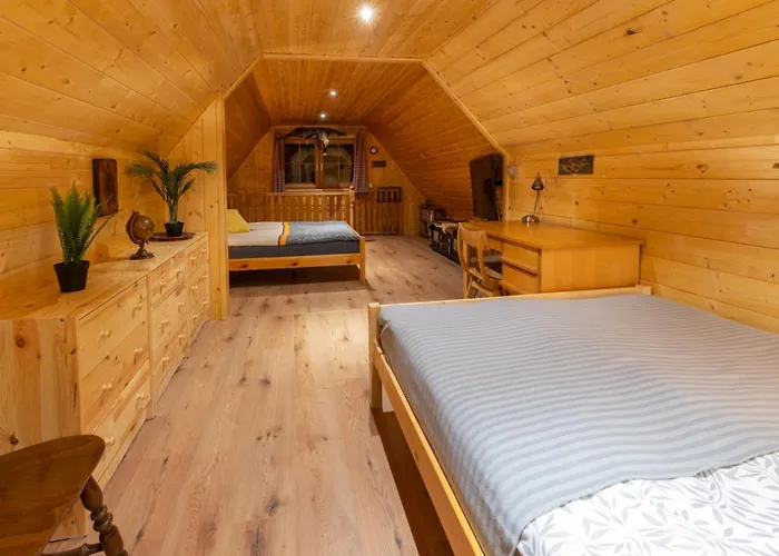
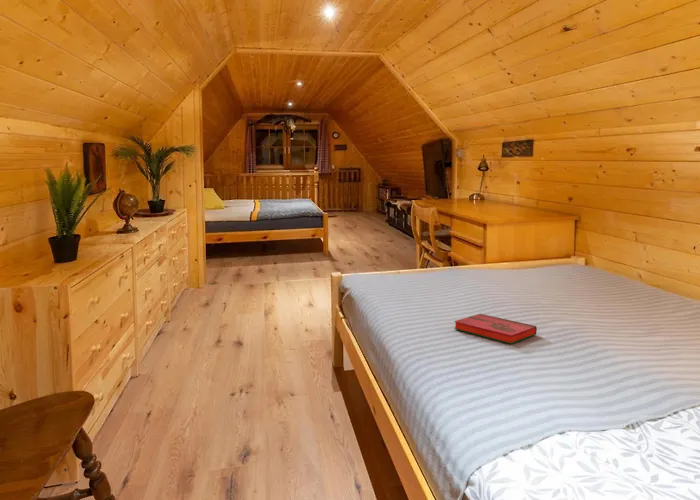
+ hardback book [453,313,538,345]
